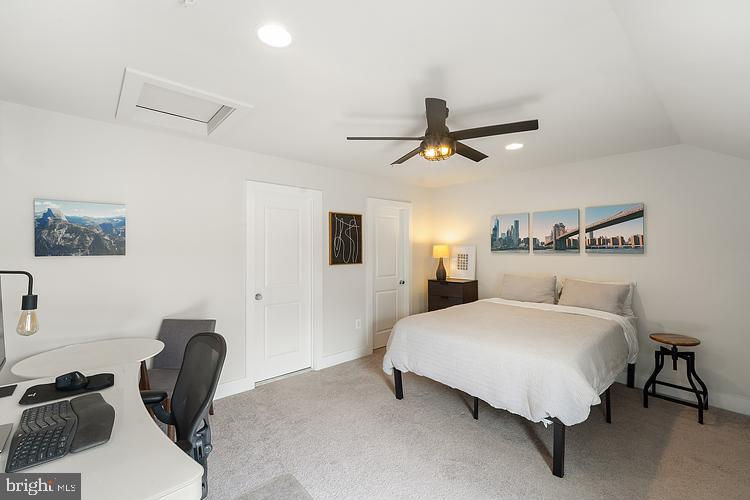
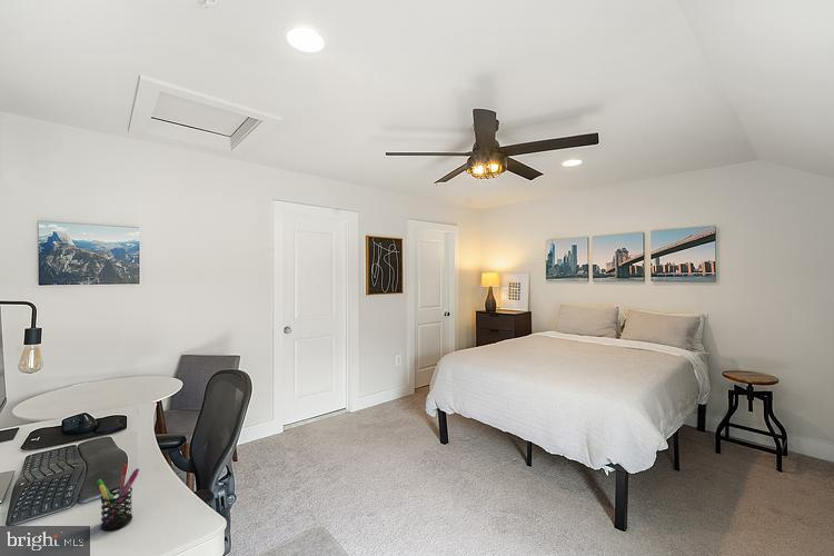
+ pen holder [96,464,140,532]
